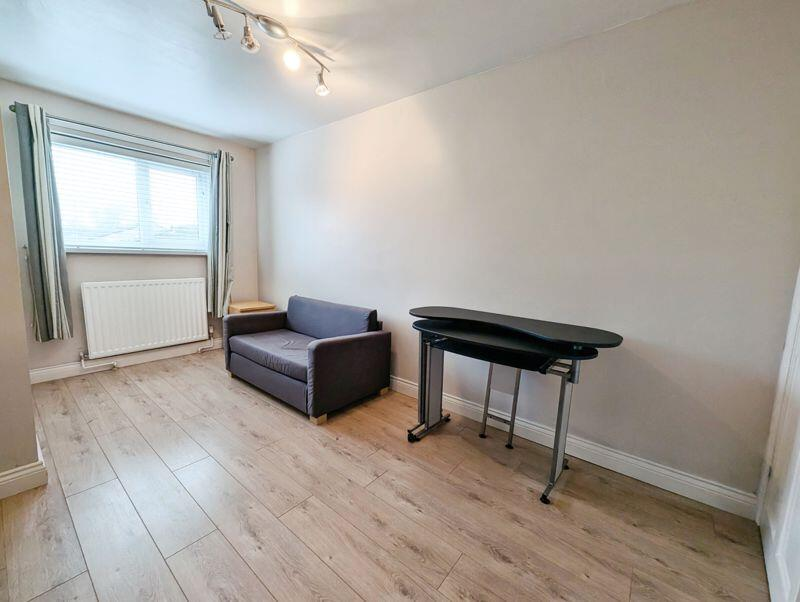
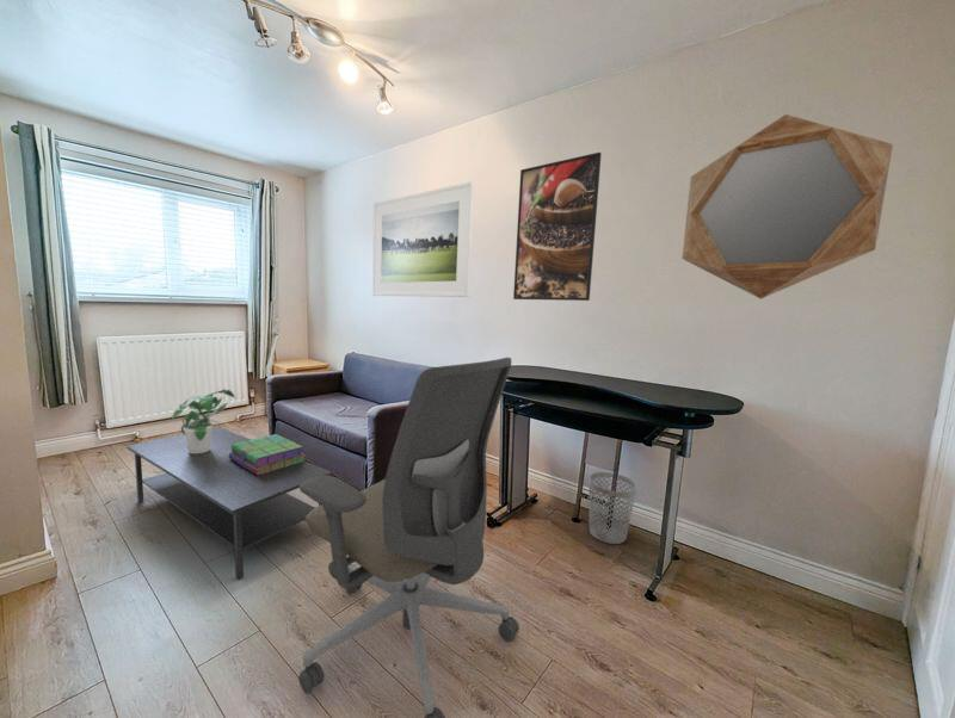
+ office chair [297,357,520,718]
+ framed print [512,151,603,302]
+ potted plant [171,389,236,453]
+ stack of books [229,433,307,476]
+ wastebasket [589,471,637,545]
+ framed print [371,180,475,298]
+ home mirror [680,113,894,301]
+ coffee table [125,426,333,581]
